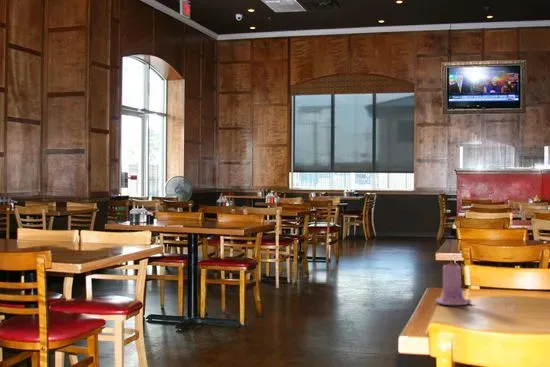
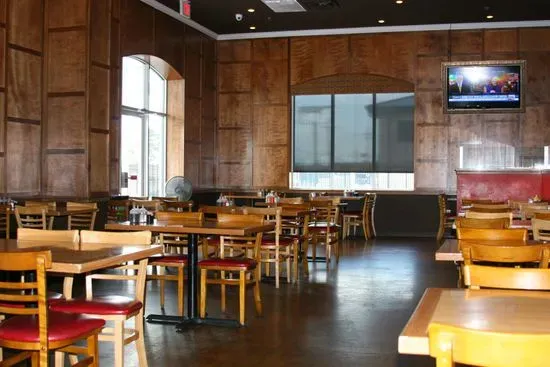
- candle [435,257,472,306]
